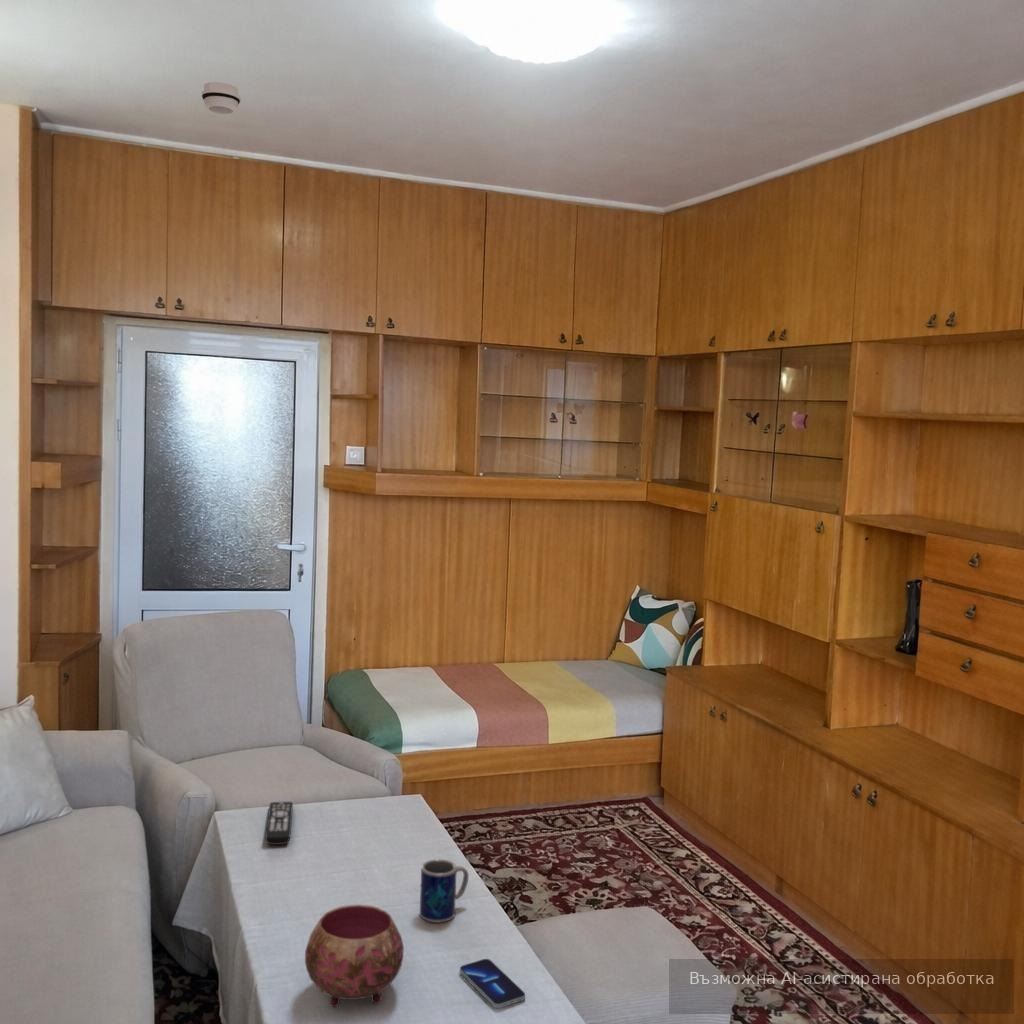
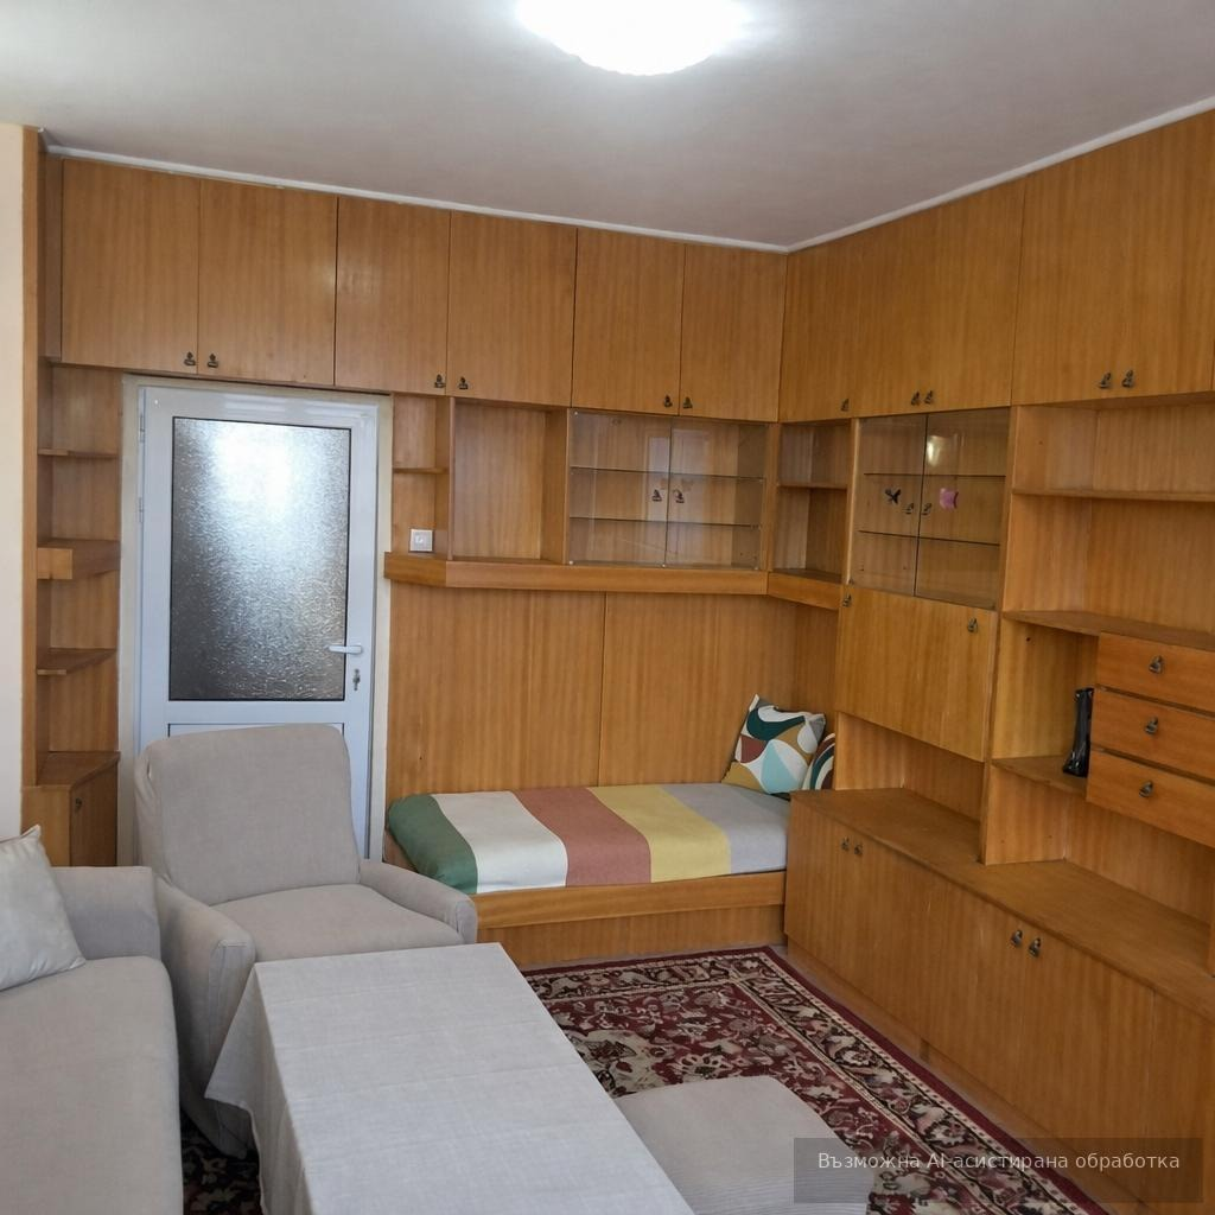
- smoke detector [201,81,241,115]
- remote control [264,801,294,846]
- smartphone [459,958,526,1009]
- mug [419,858,470,923]
- bowl [304,903,405,1008]
